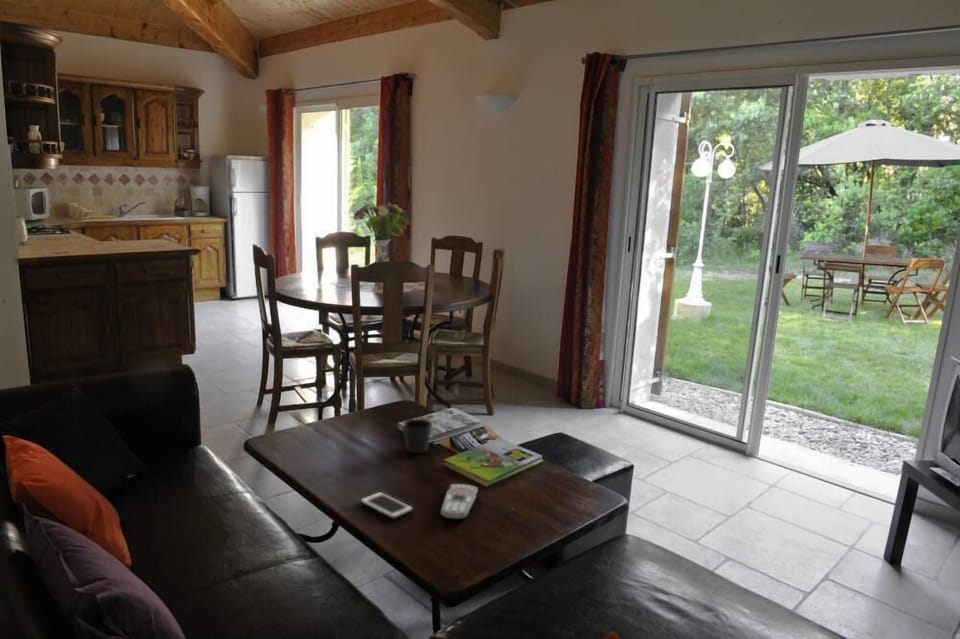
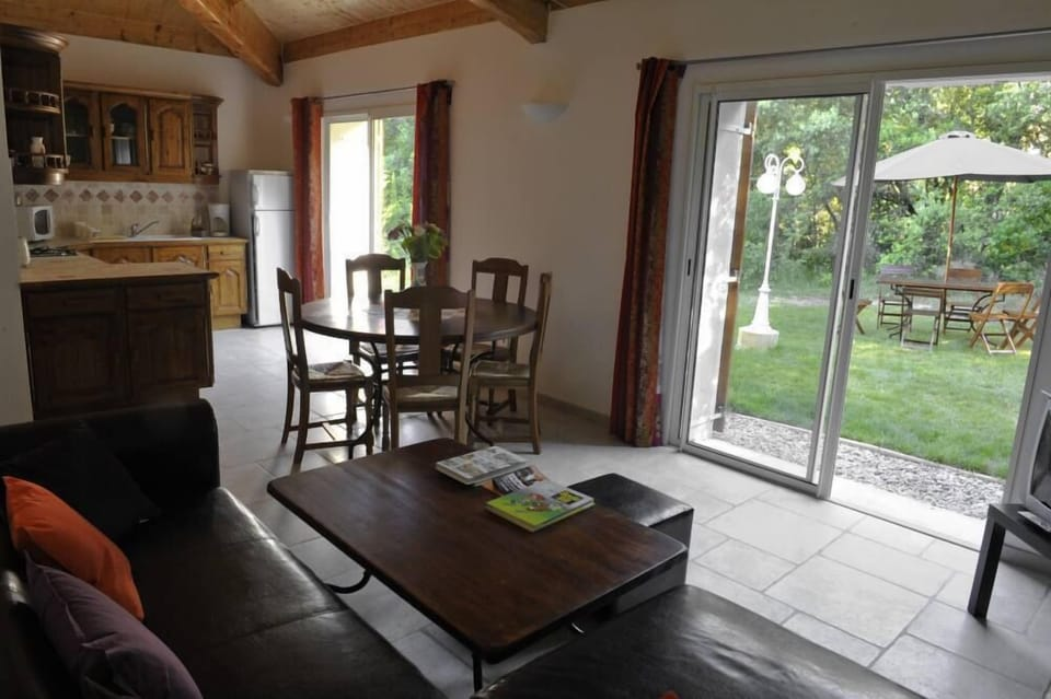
- remote control [440,483,479,520]
- cup [401,418,433,454]
- cell phone [360,491,414,520]
